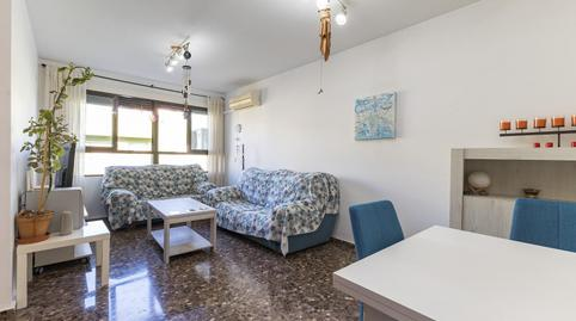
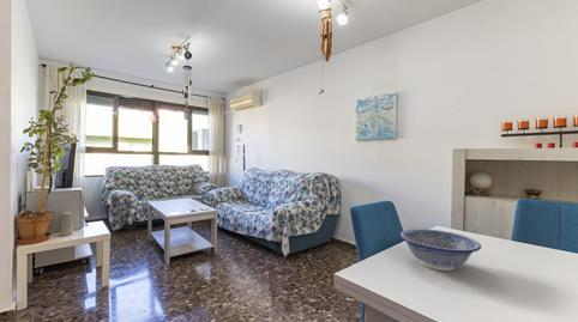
+ decorative bowl [398,227,482,272]
